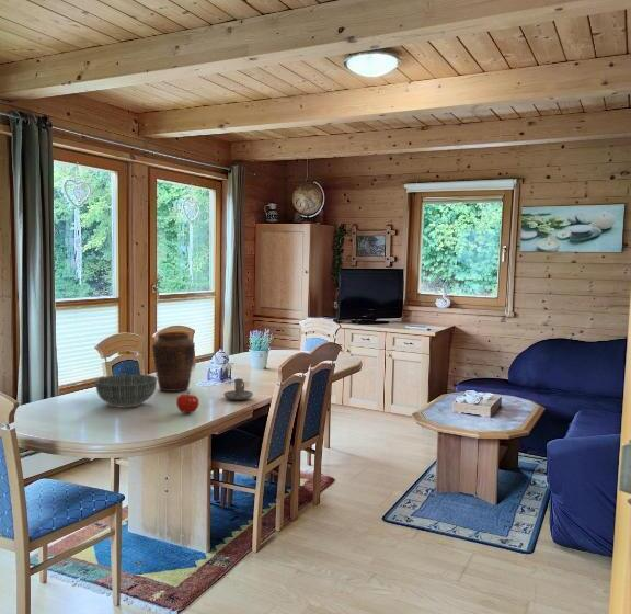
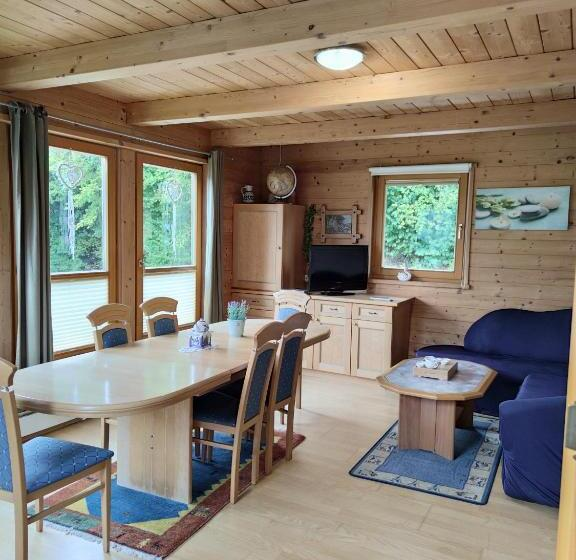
- bowl [94,373,158,409]
- fruit [175,391,200,414]
- candle holder [222,378,254,401]
- vase [151,331,196,393]
